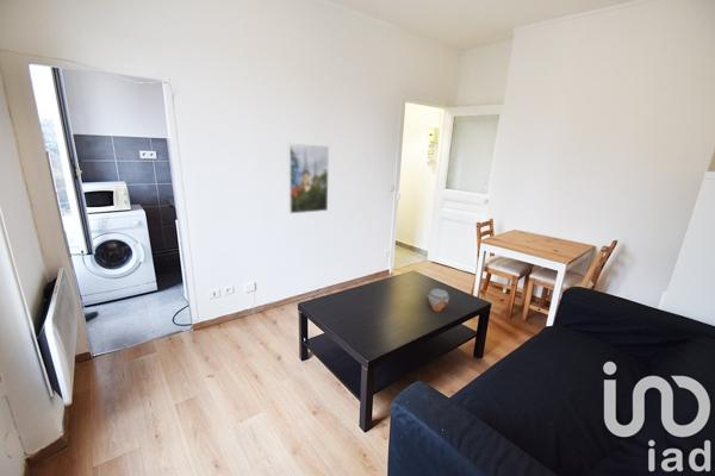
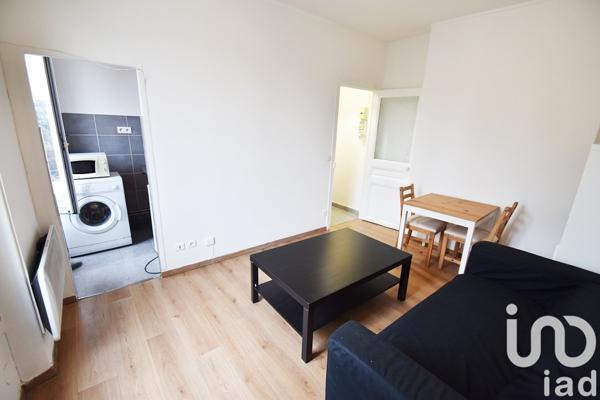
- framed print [287,142,330,214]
- jar [425,288,450,313]
